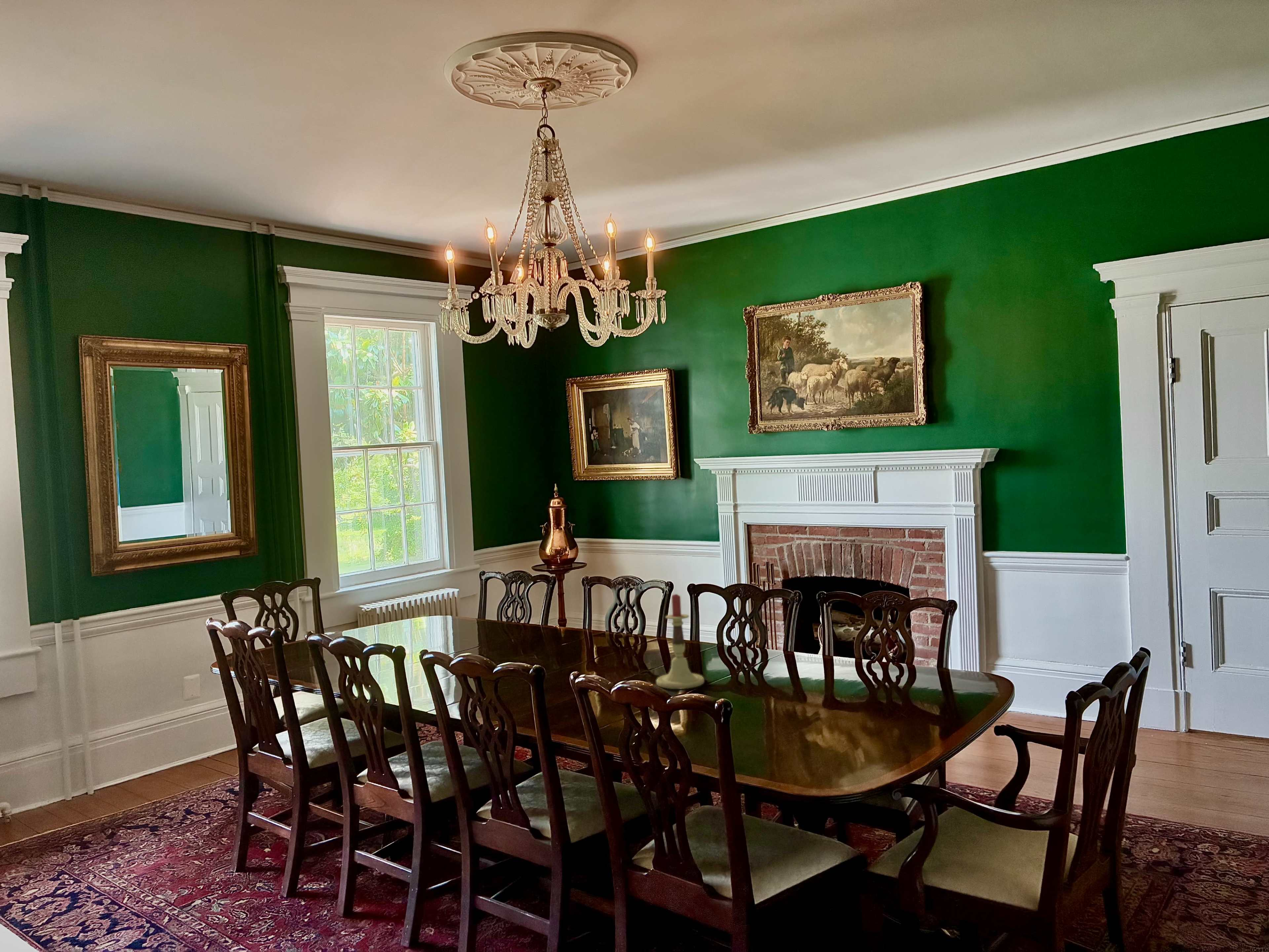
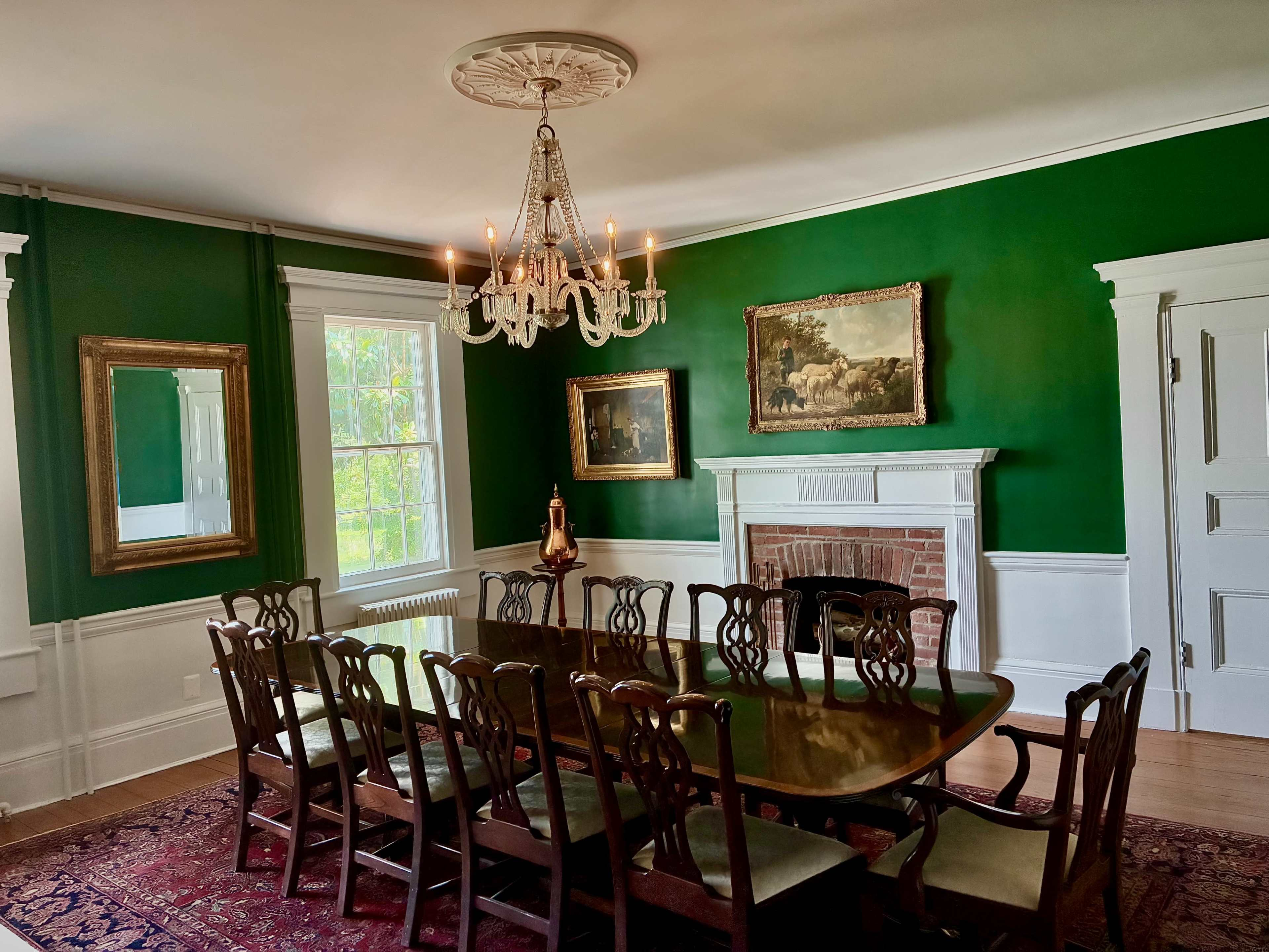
- candlestick [656,594,705,689]
